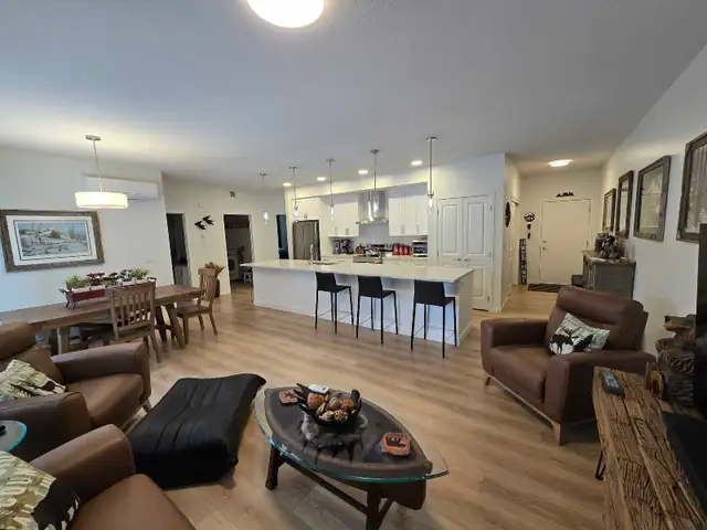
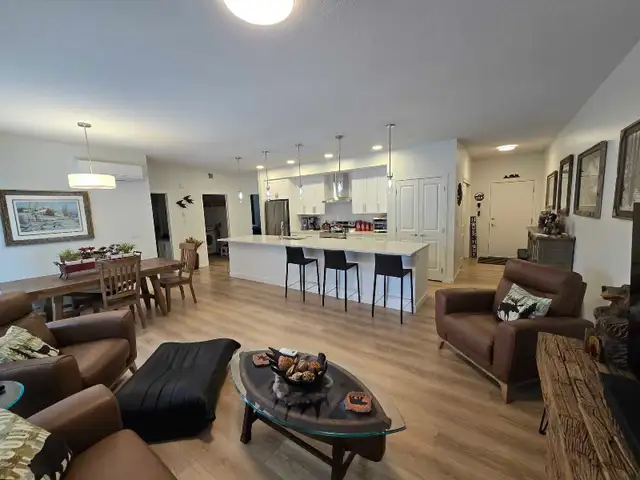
- remote control [599,369,624,395]
